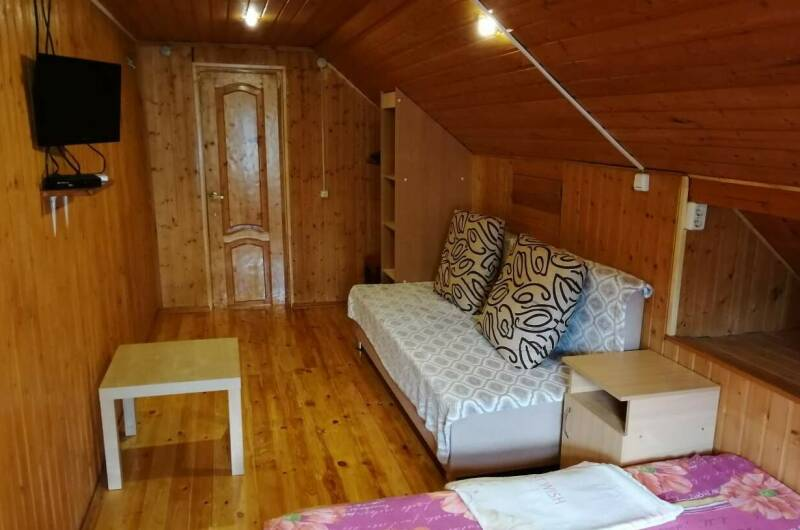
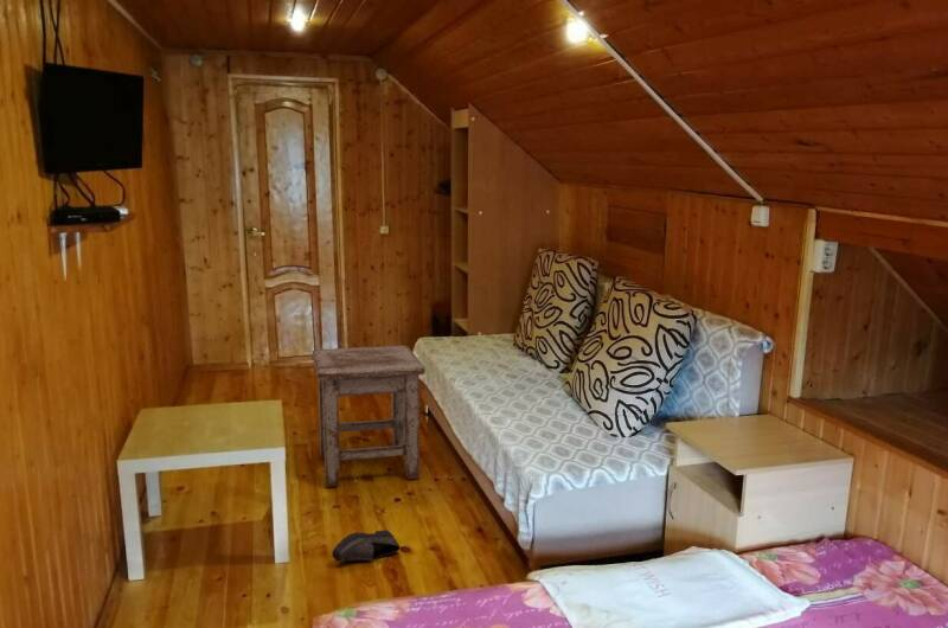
+ stool [310,345,427,488]
+ shoe [331,528,402,562]
